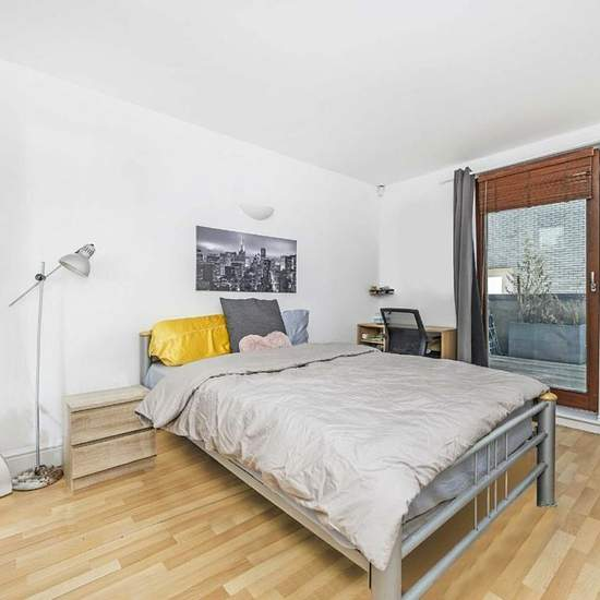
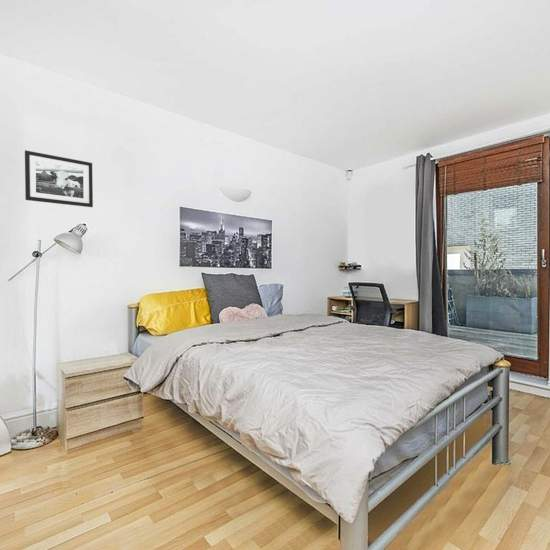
+ picture frame [24,149,94,208]
